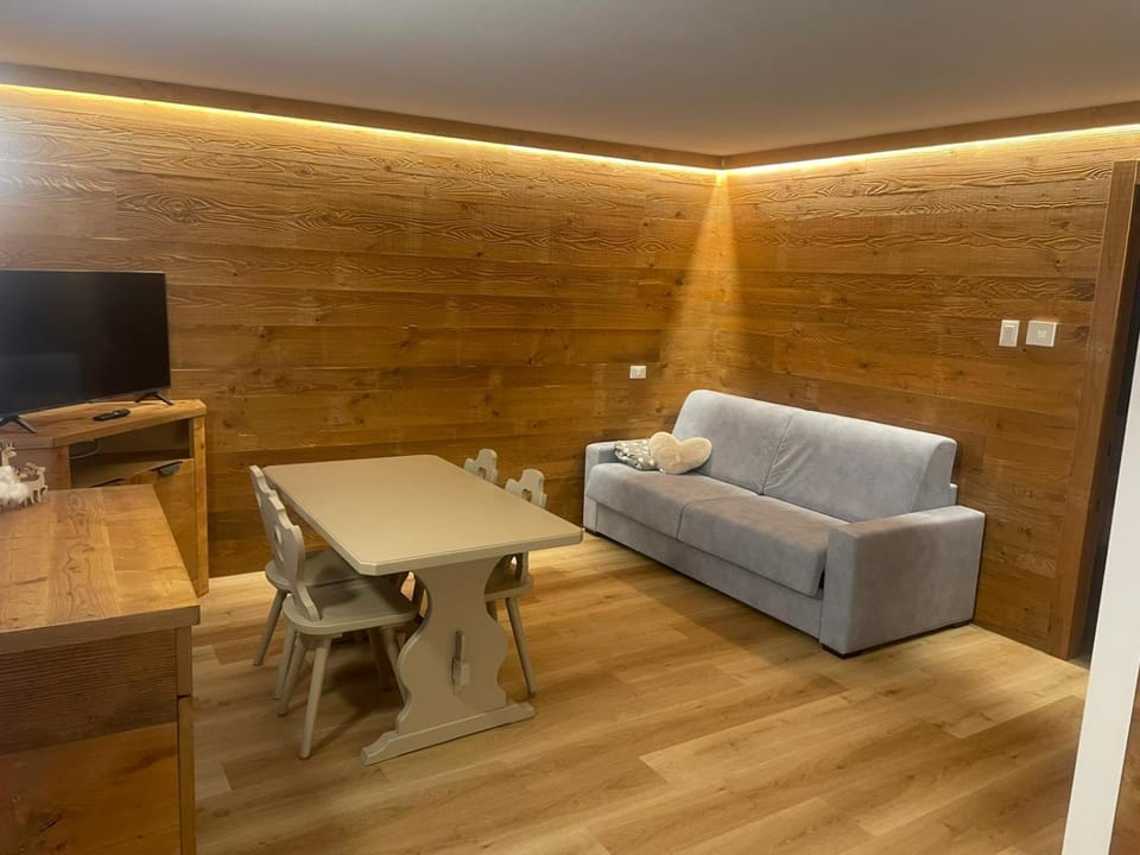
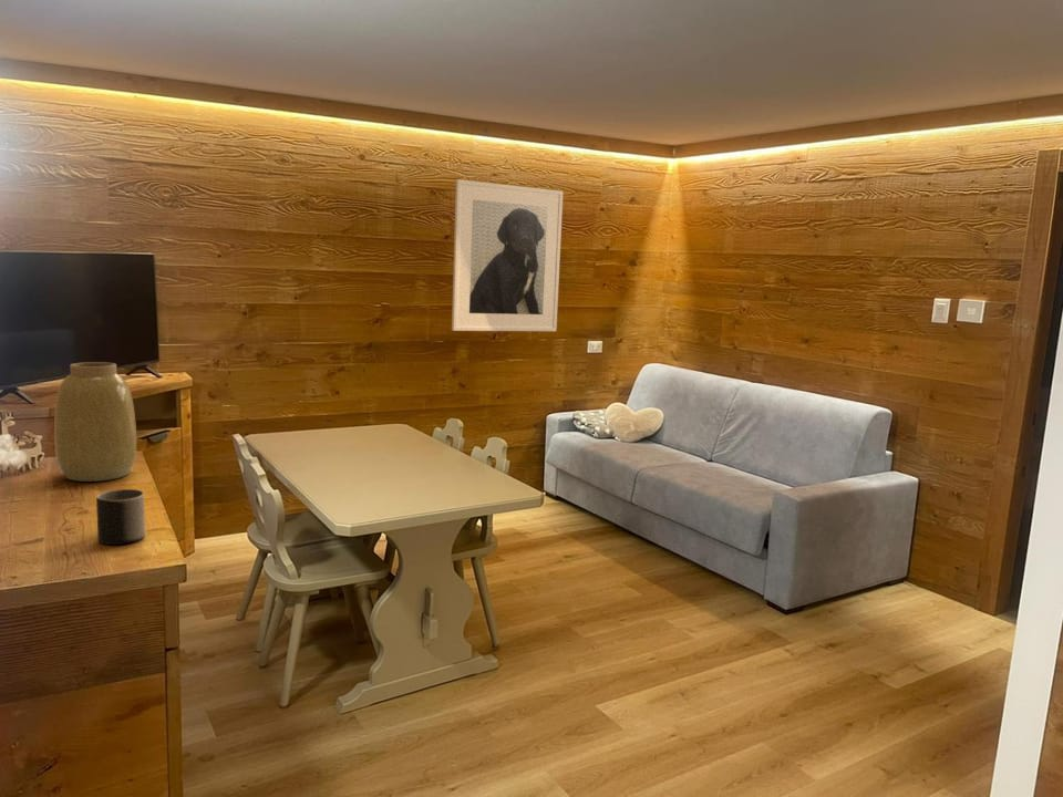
+ vase [53,361,137,483]
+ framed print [451,178,564,332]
+ mug [95,488,146,546]
